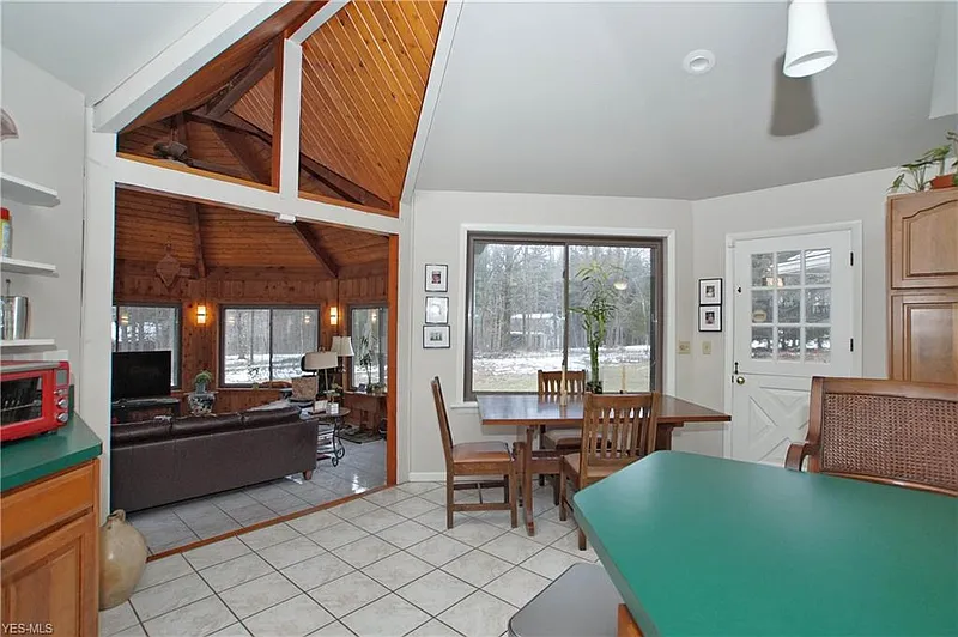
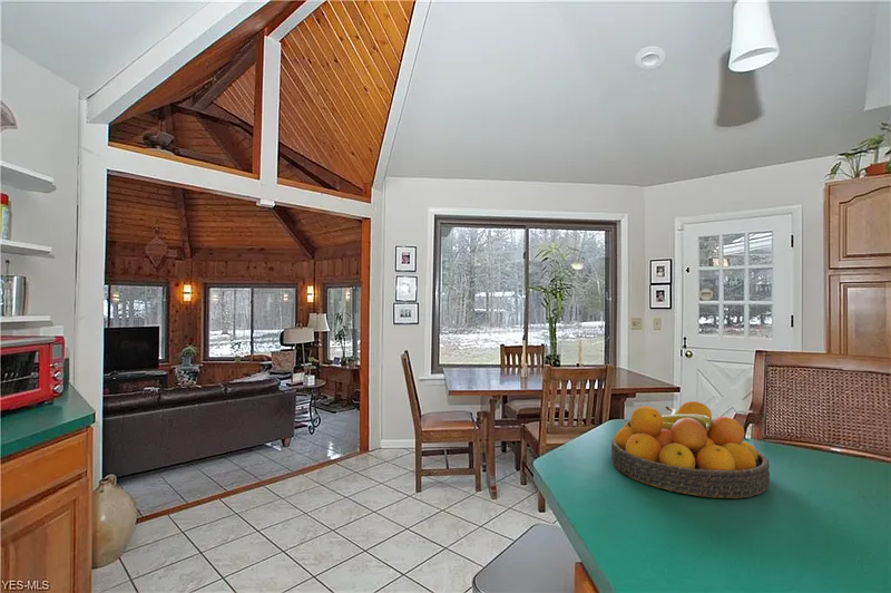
+ fruit bowl [610,400,771,499]
